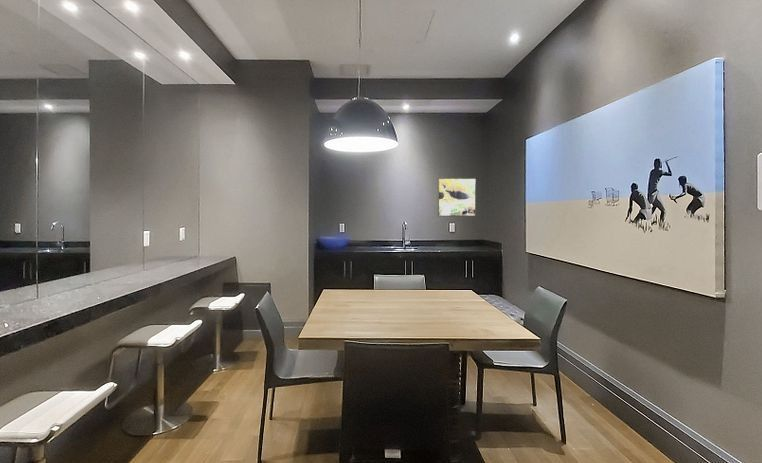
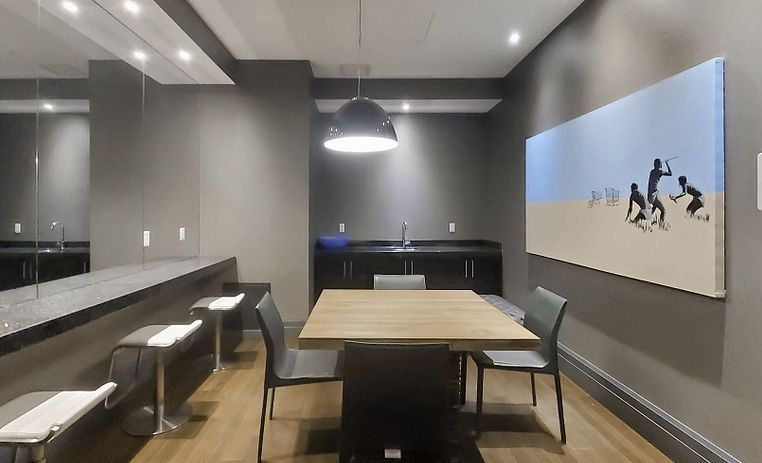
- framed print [437,177,477,218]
